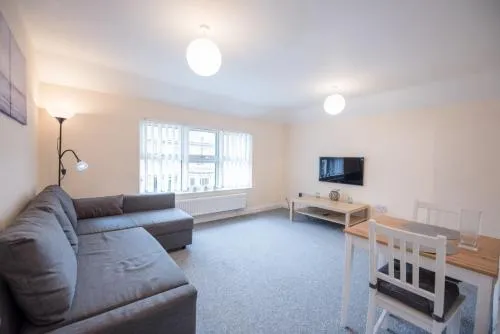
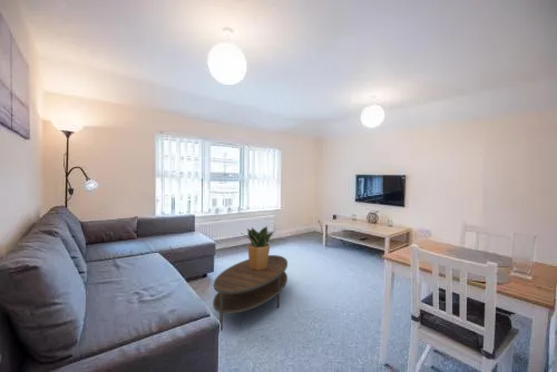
+ coffee table [212,254,289,332]
+ potted plant [242,225,275,271]
